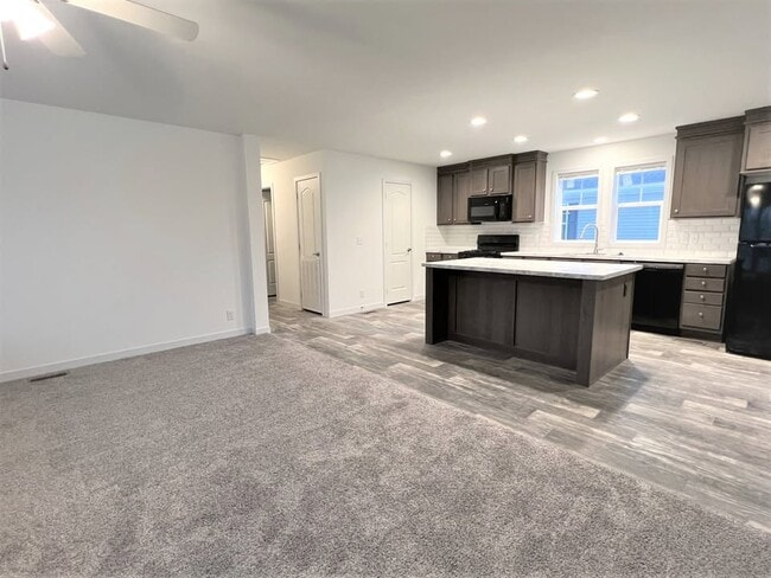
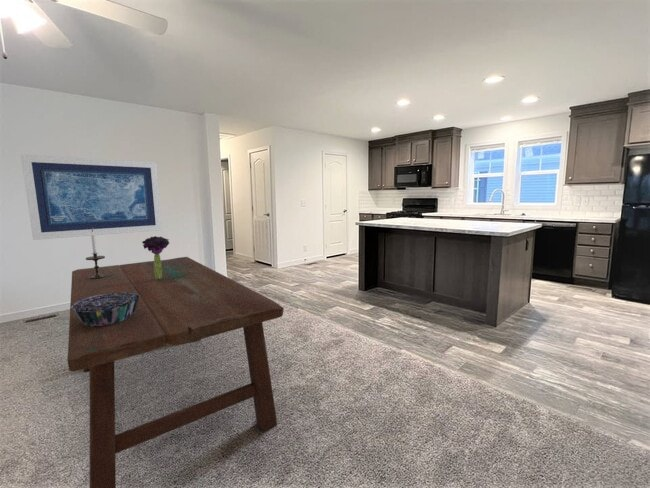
+ candlestick [85,228,106,279]
+ wall art [20,153,163,241]
+ bouquet [141,235,170,280]
+ dining table [67,256,285,488]
+ decorative bowl [71,292,140,327]
